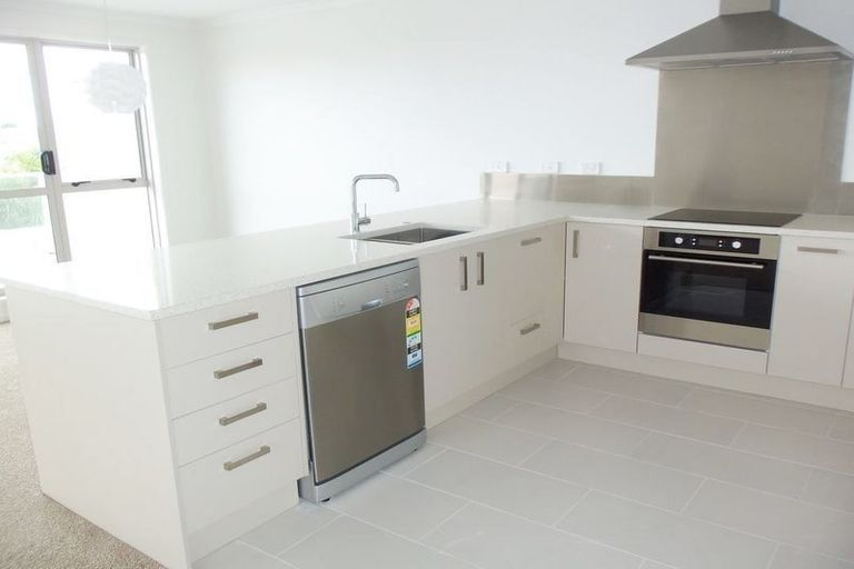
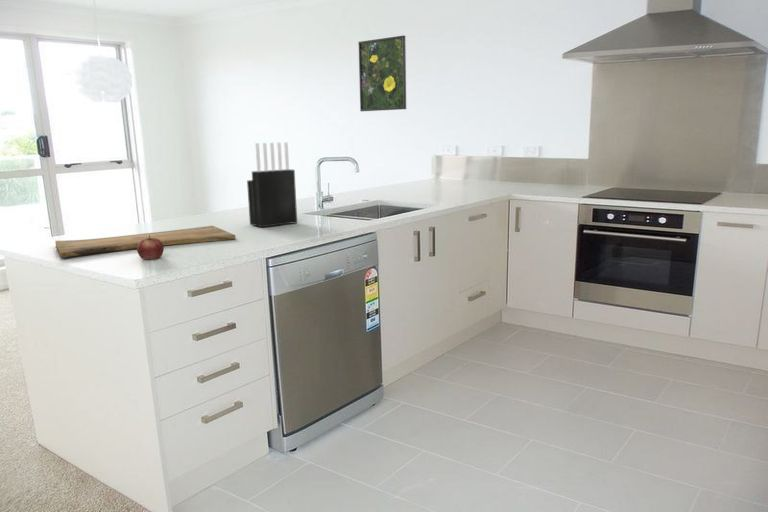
+ cutting board [55,225,237,259]
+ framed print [357,34,407,112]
+ knife block [246,141,298,228]
+ apple [136,235,165,260]
